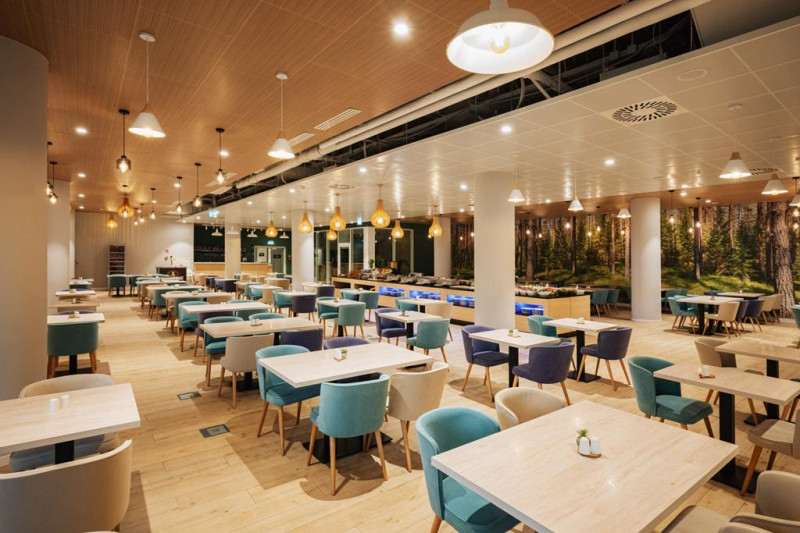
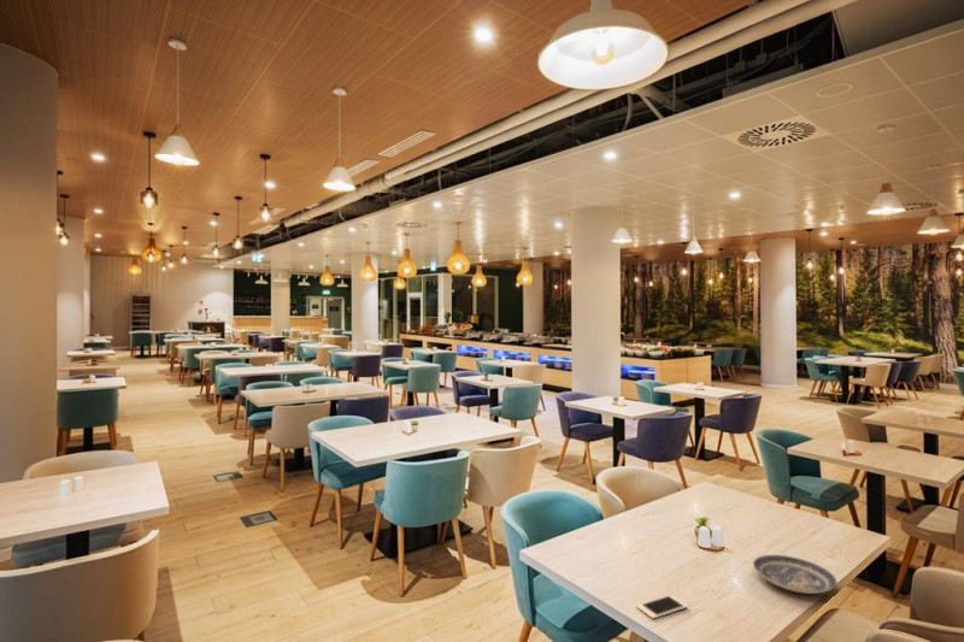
+ cell phone [635,594,689,620]
+ plate [752,554,839,595]
